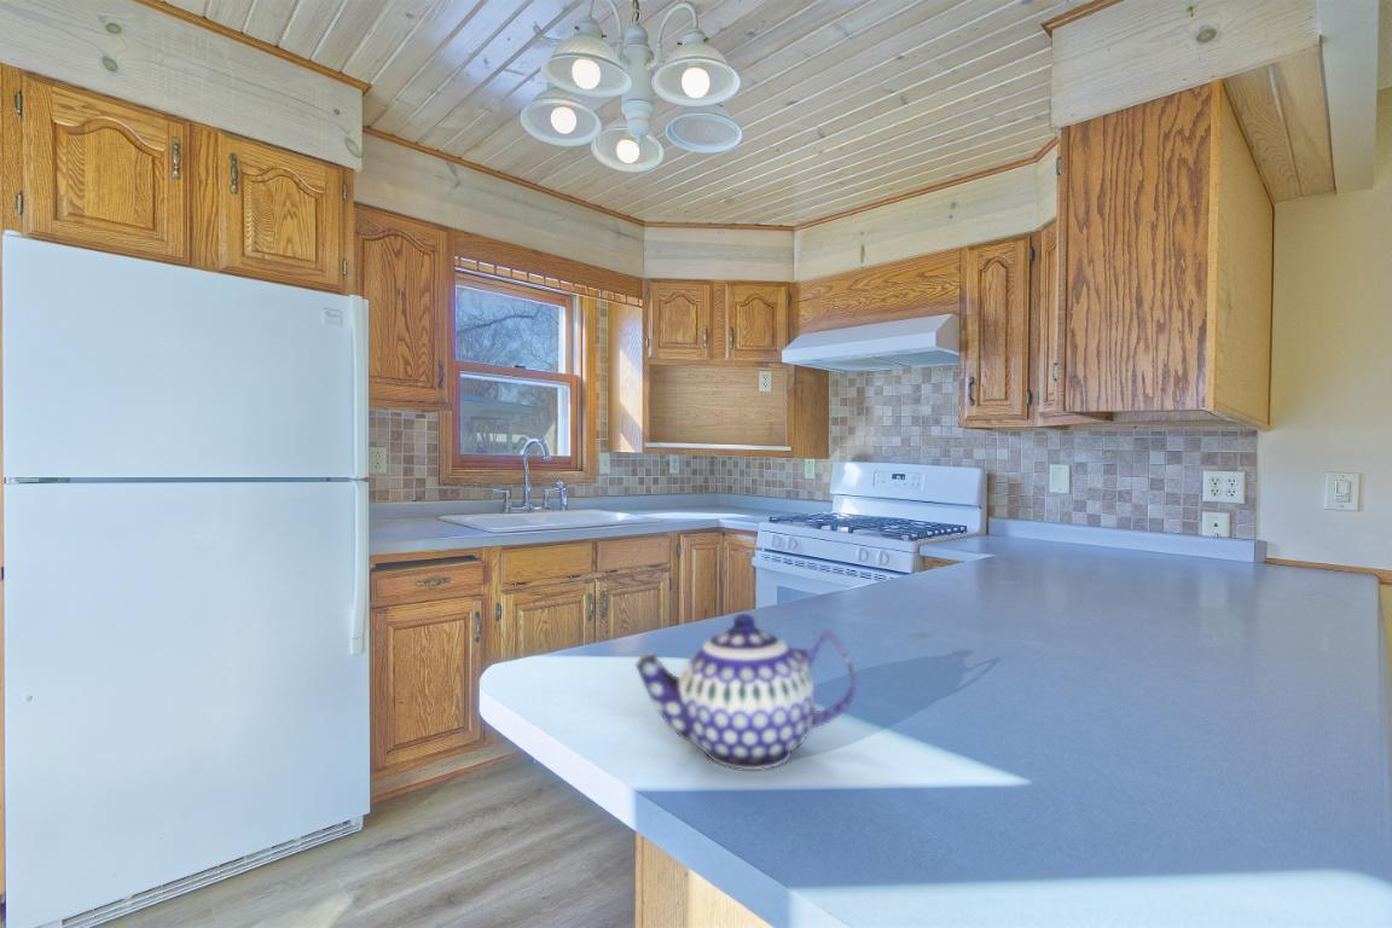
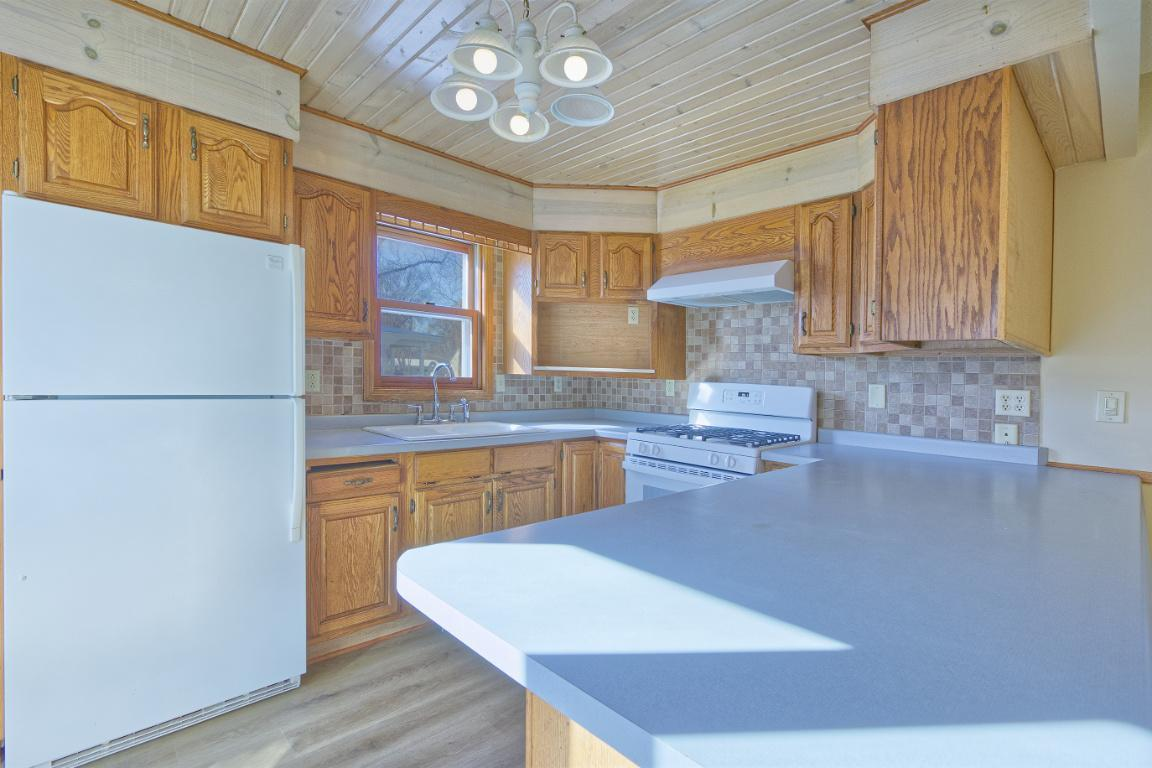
- teapot [634,613,858,771]
